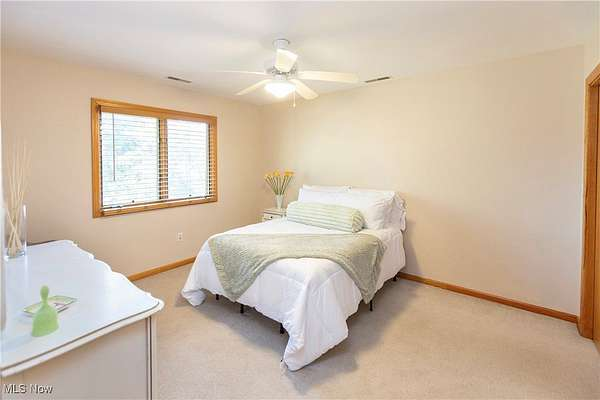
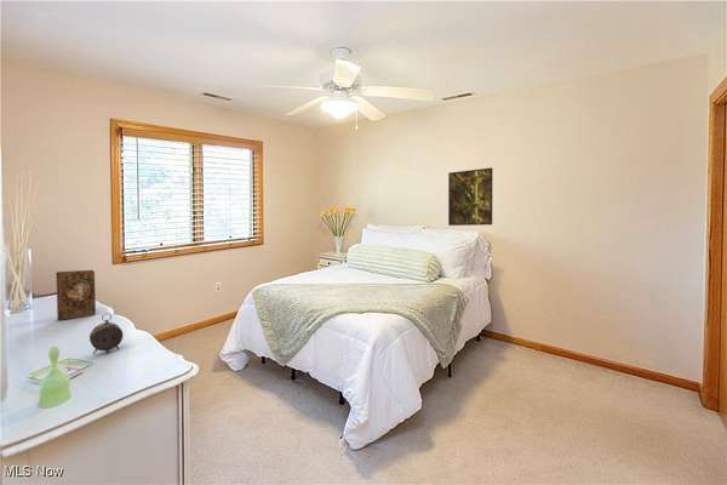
+ alarm clock [88,312,124,355]
+ book [55,269,97,320]
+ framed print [447,166,494,227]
